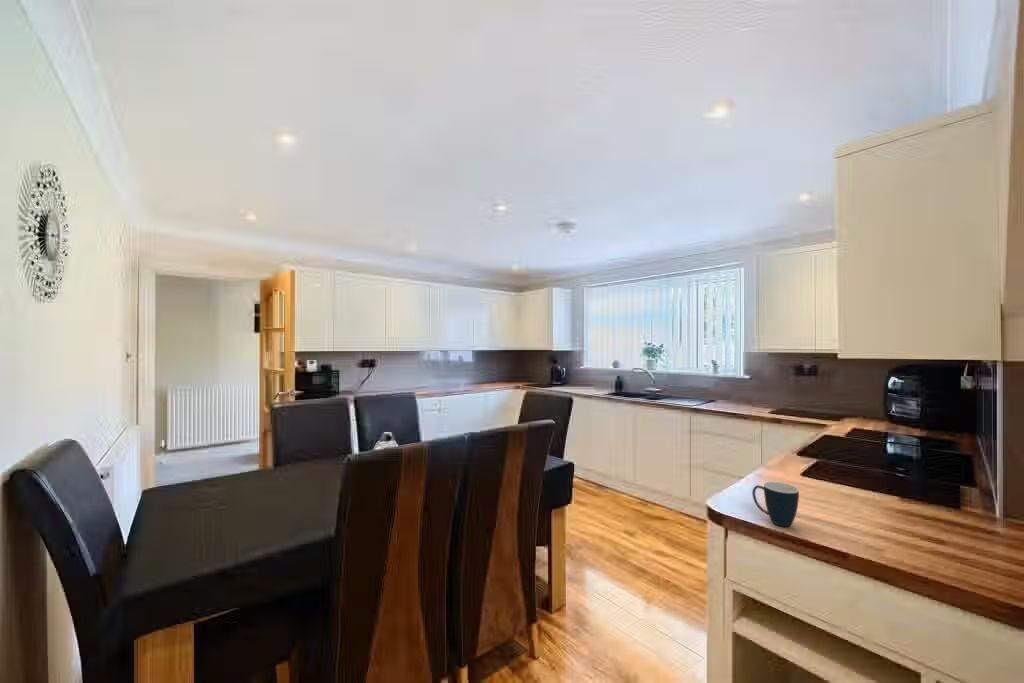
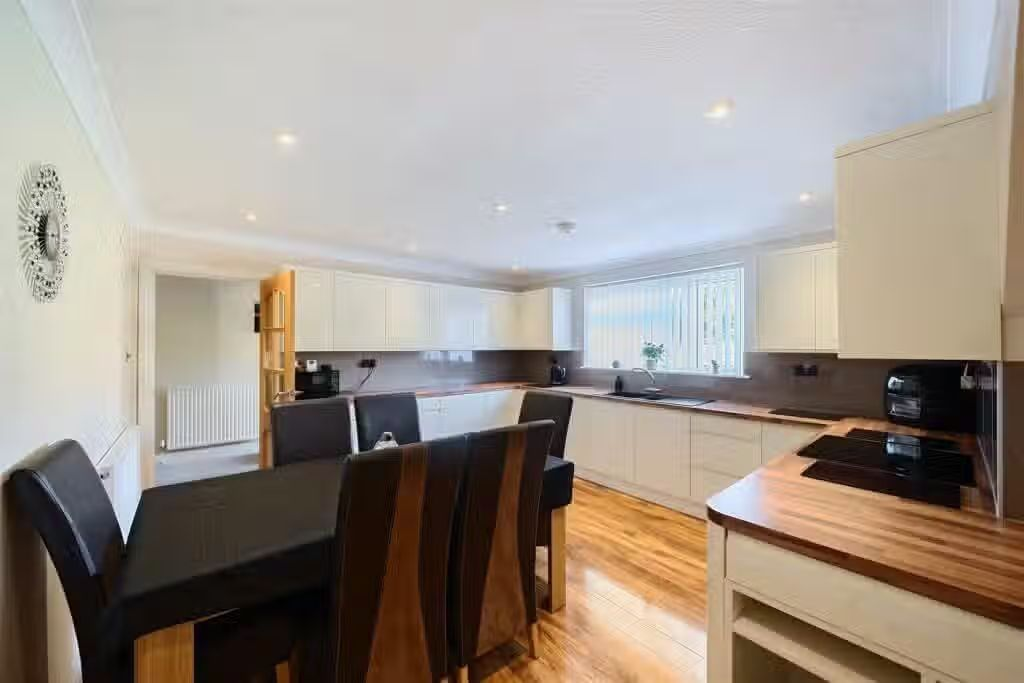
- mug [751,481,800,528]
